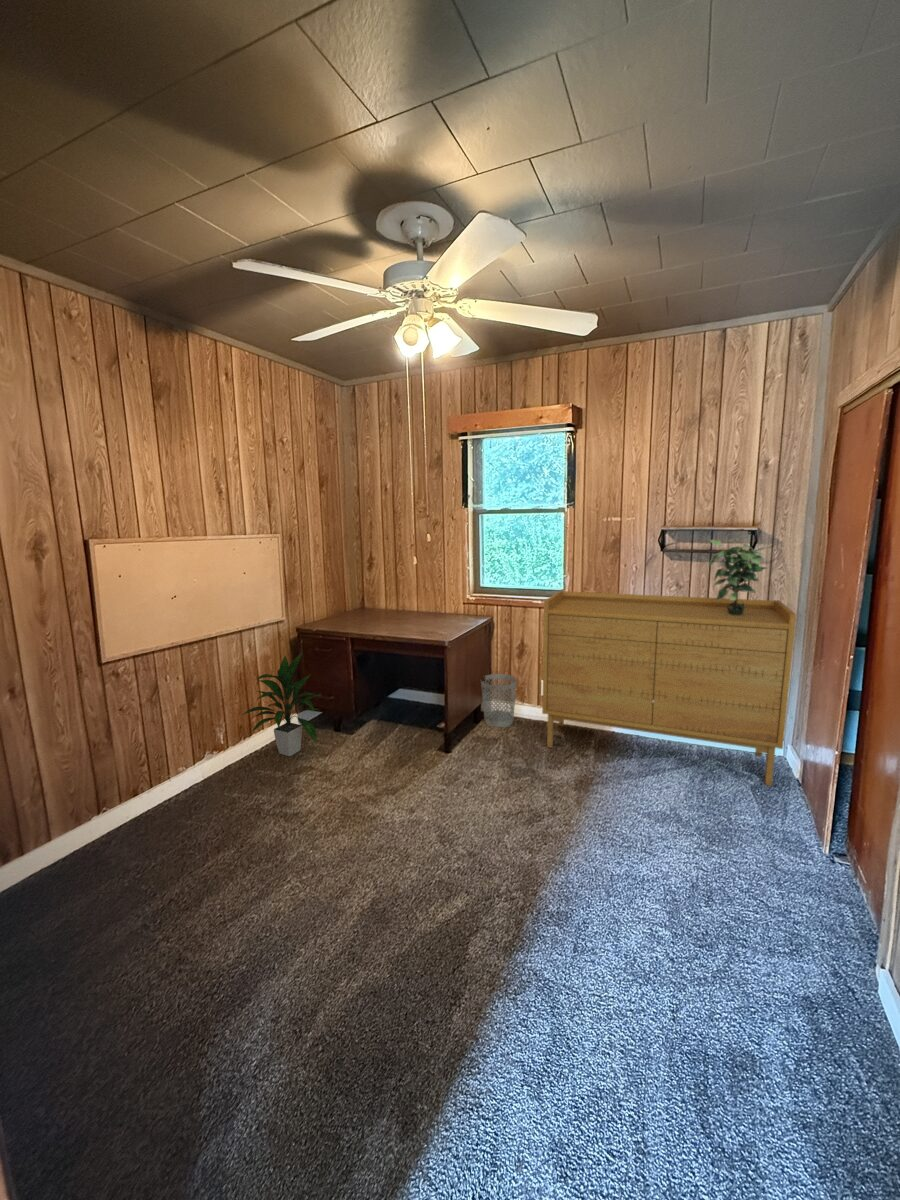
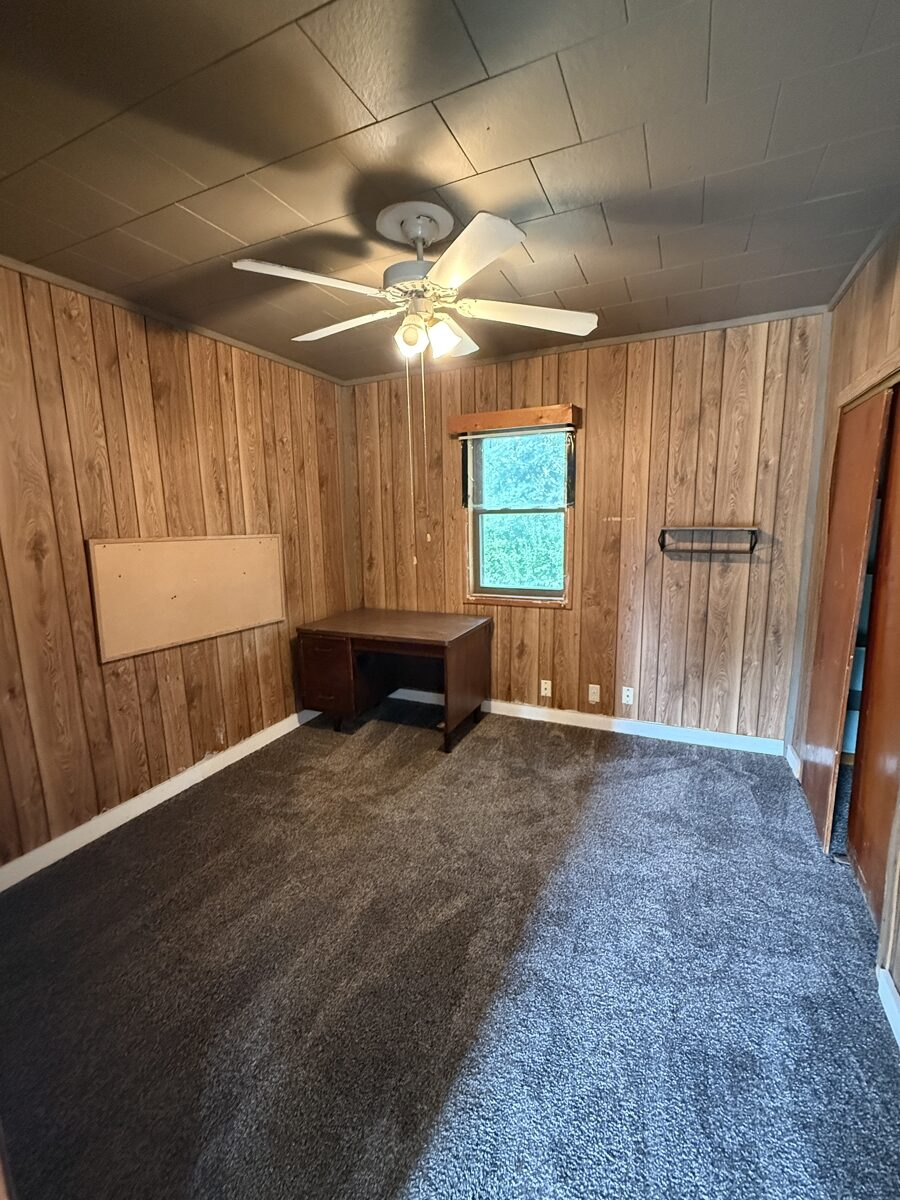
- wastebasket [480,673,518,728]
- indoor plant [241,651,322,757]
- potted plant [708,538,768,616]
- sideboard [541,590,797,787]
